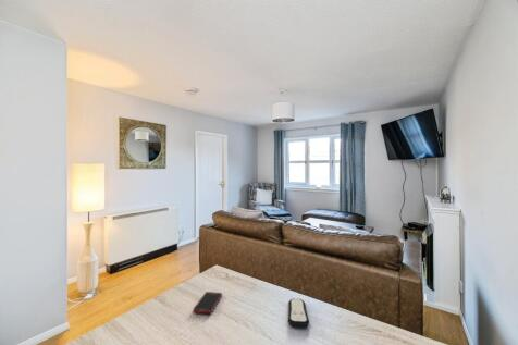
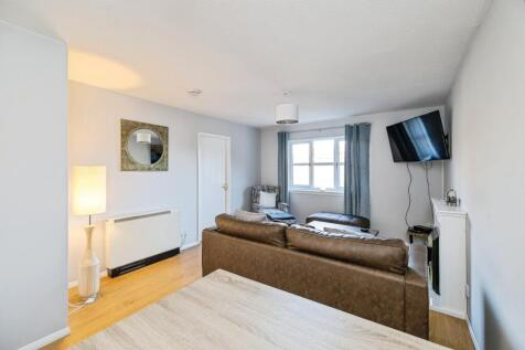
- remote control [287,297,310,329]
- cell phone [192,291,223,315]
